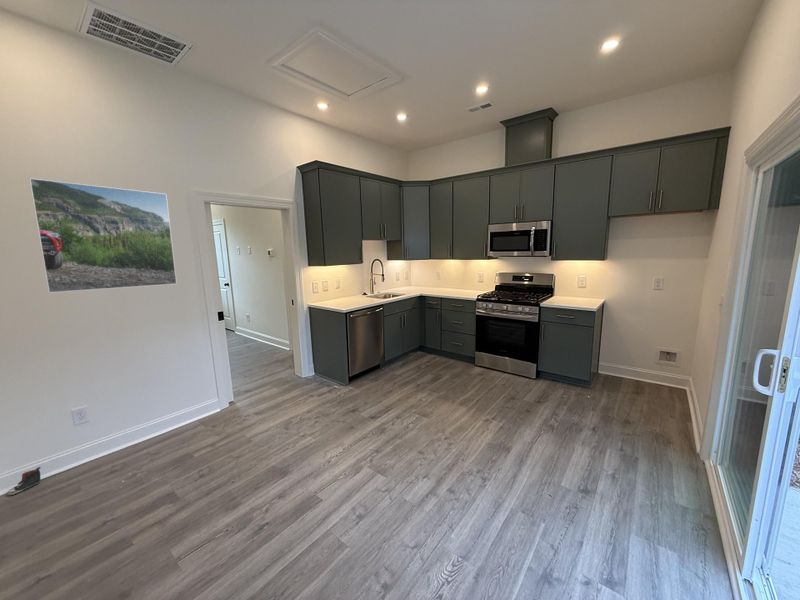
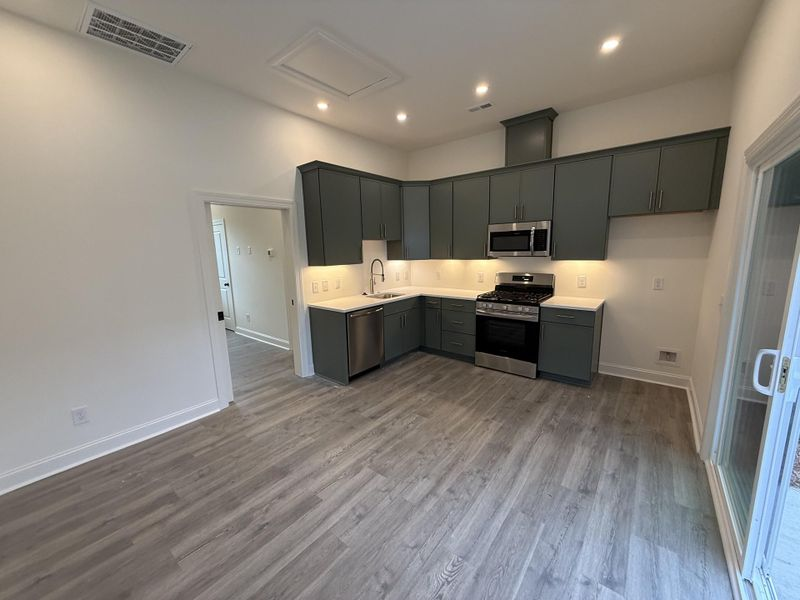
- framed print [28,177,178,294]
- shoe [6,466,42,496]
